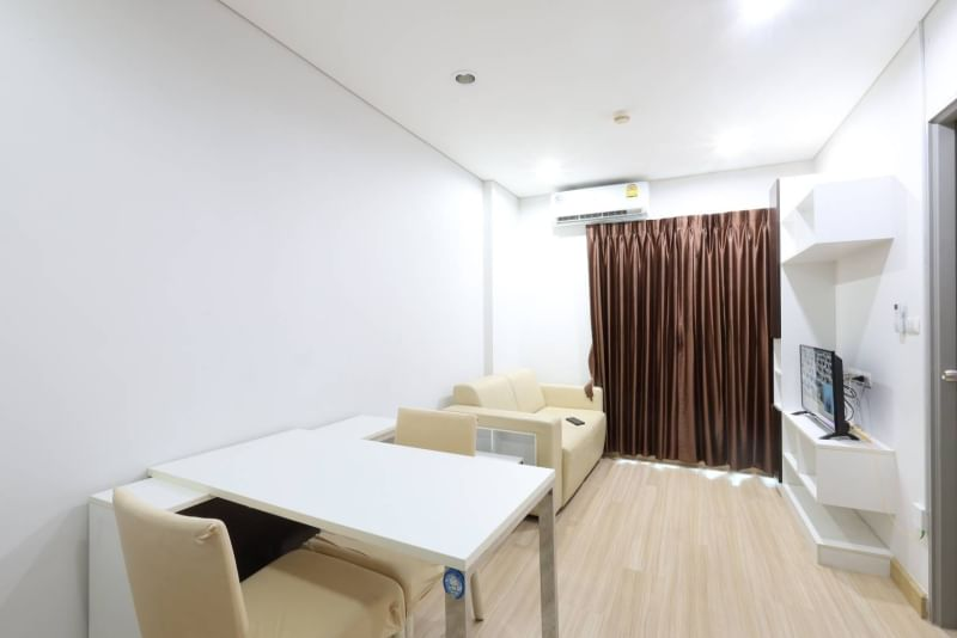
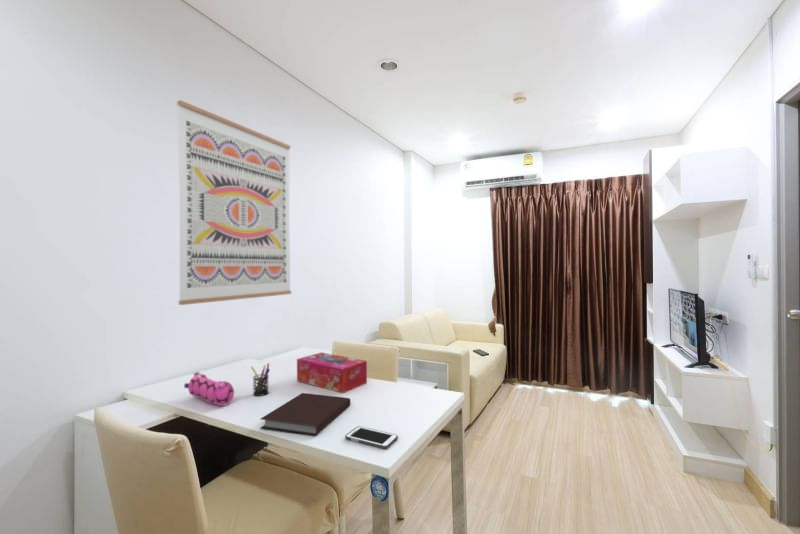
+ pen holder [250,362,271,397]
+ notebook [260,392,351,437]
+ tissue box [296,351,368,394]
+ pencil case [183,371,235,407]
+ cell phone [344,425,399,450]
+ wall art [176,99,292,306]
